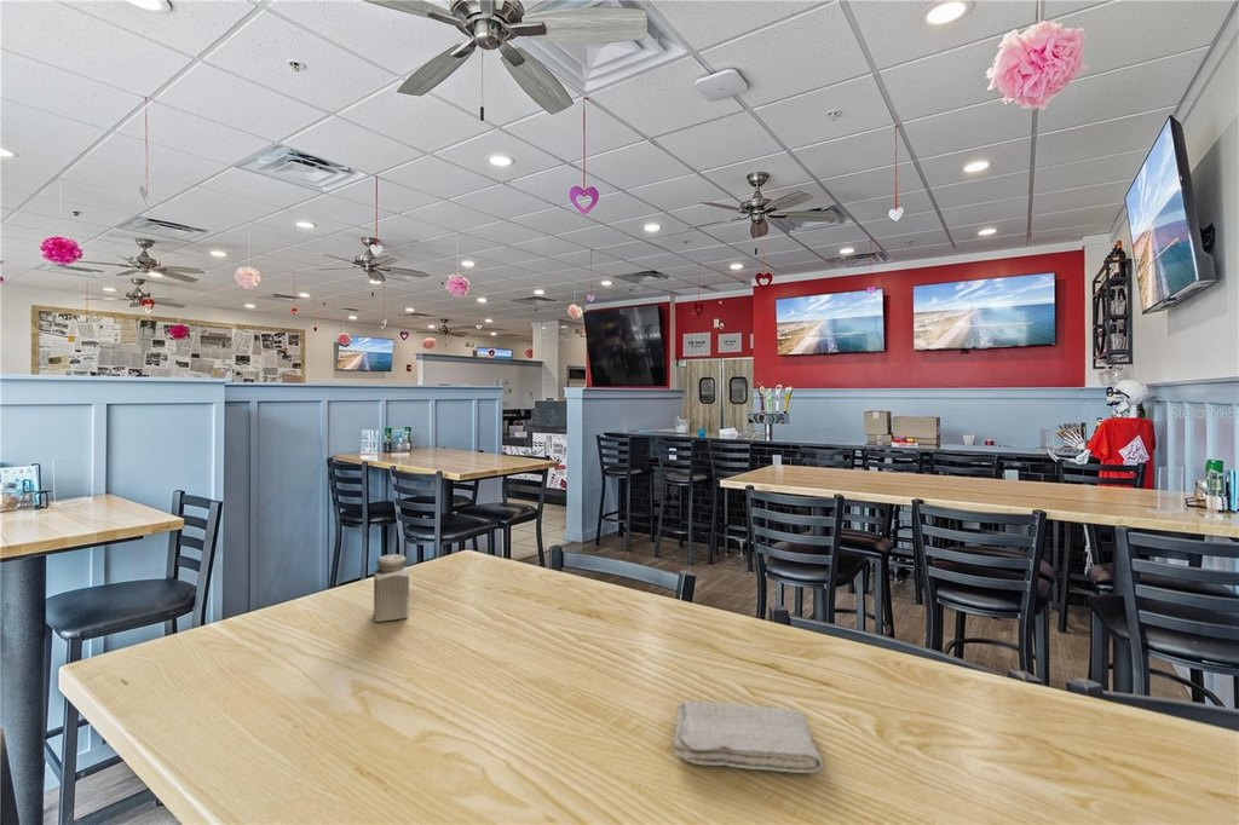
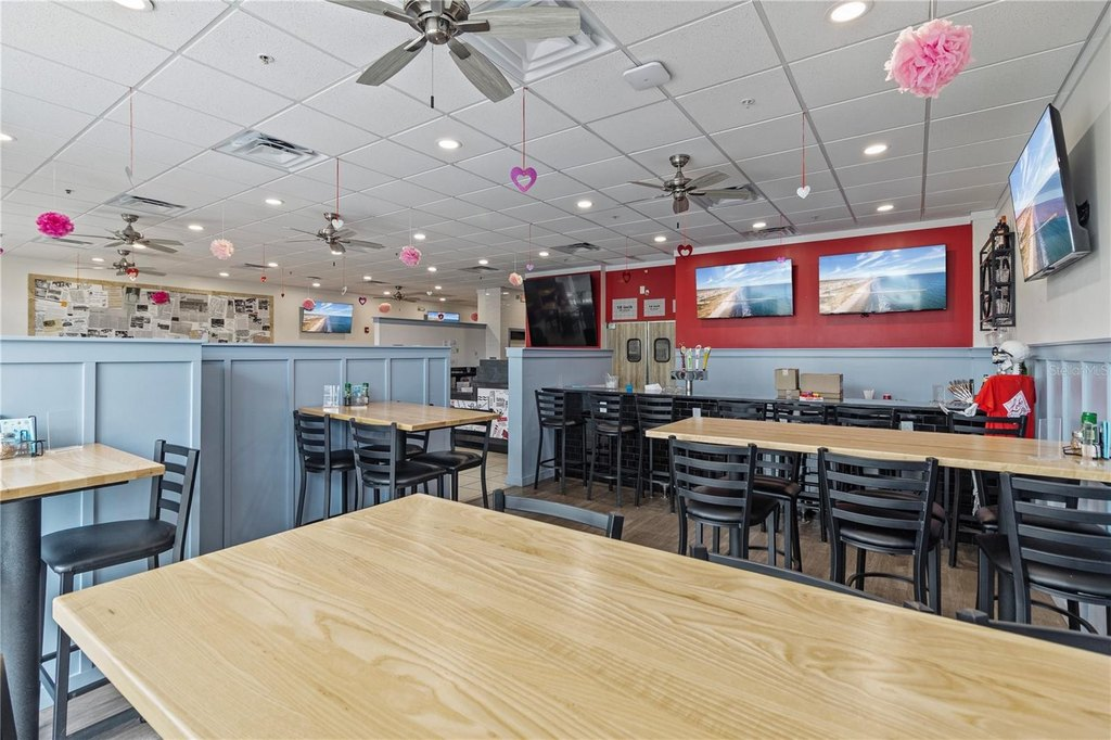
- washcloth [673,699,824,774]
- salt shaker [373,553,410,623]
